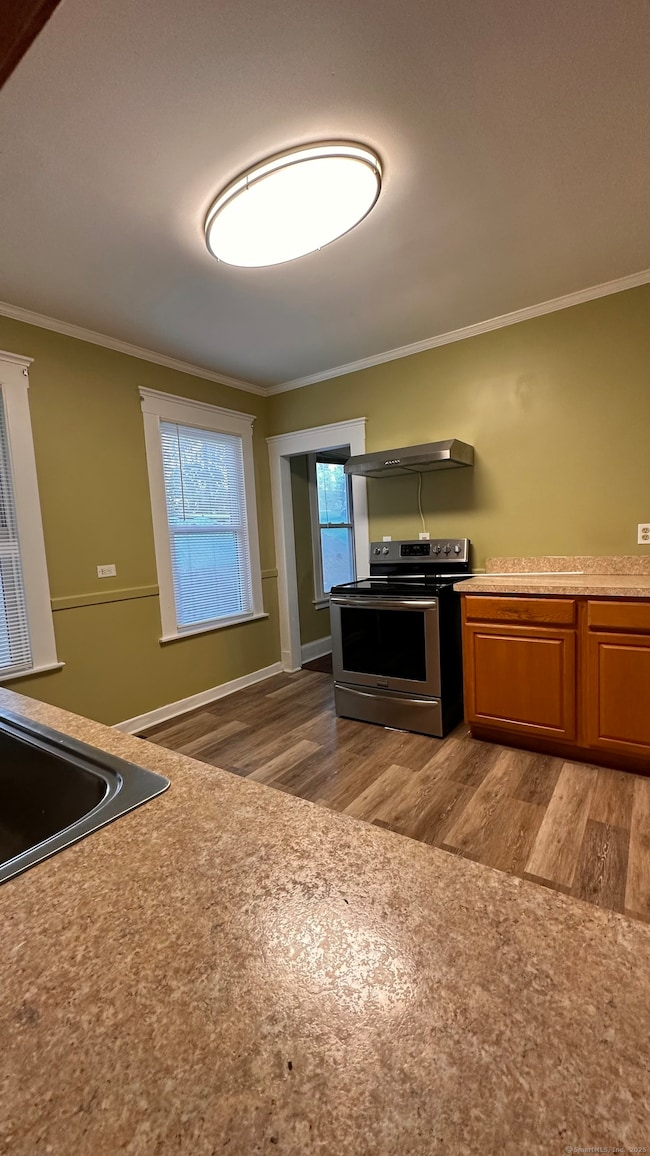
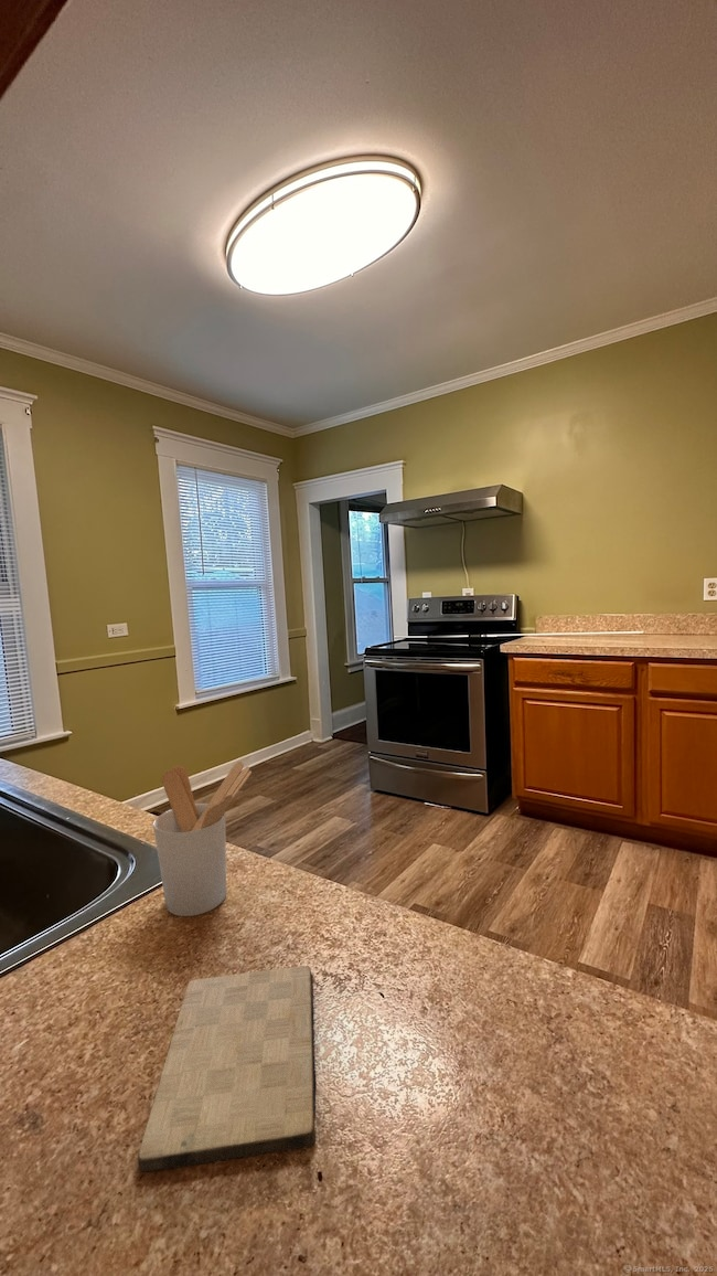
+ utensil holder [152,761,253,917]
+ cutting board [138,965,318,1172]
